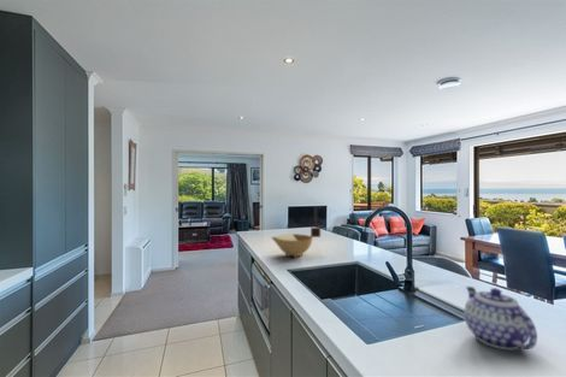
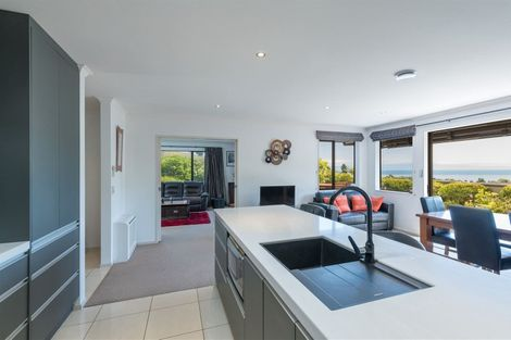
- teapot [462,285,538,351]
- bowl [270,226,322,259]
